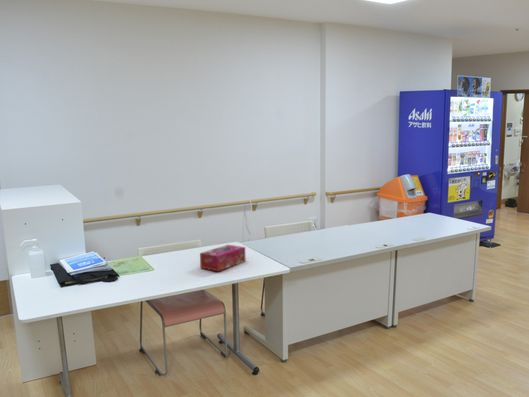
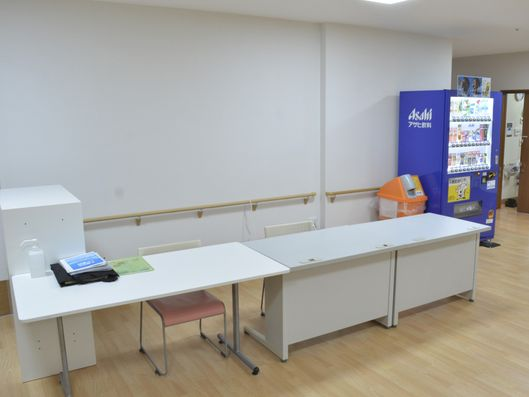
- tissue box [199,244,247,272]
